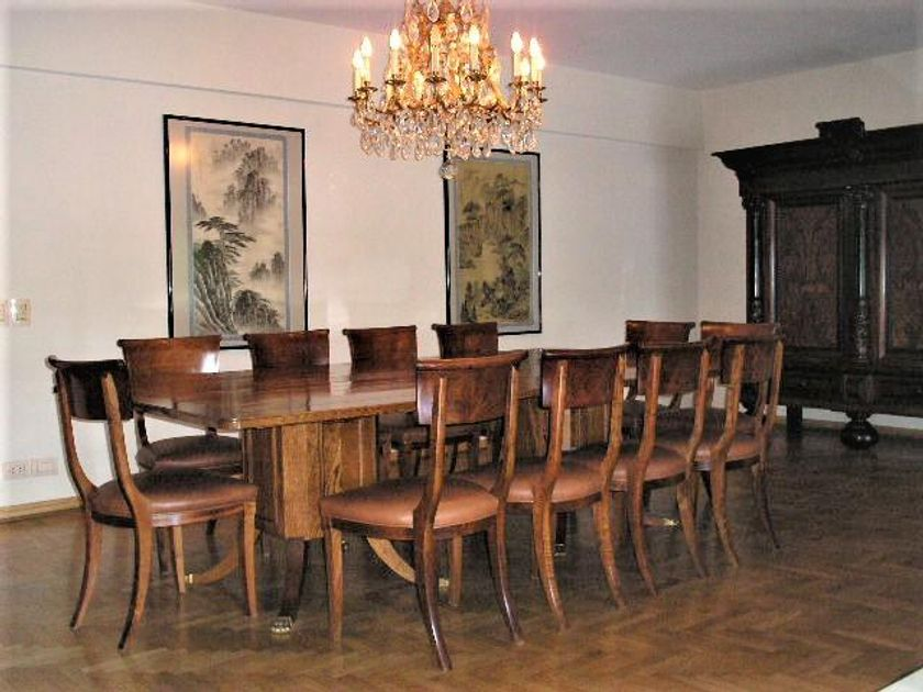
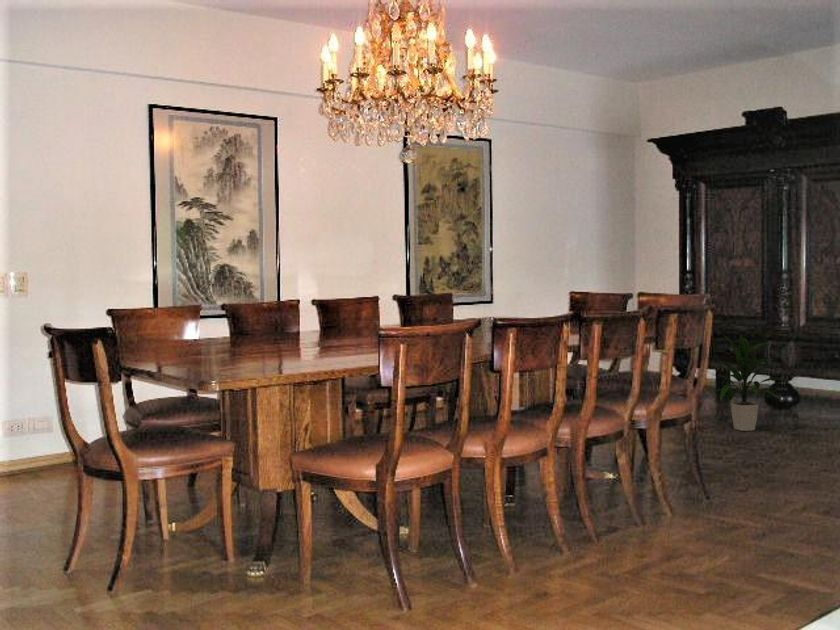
+ indoor plant [710,333,787,432]
